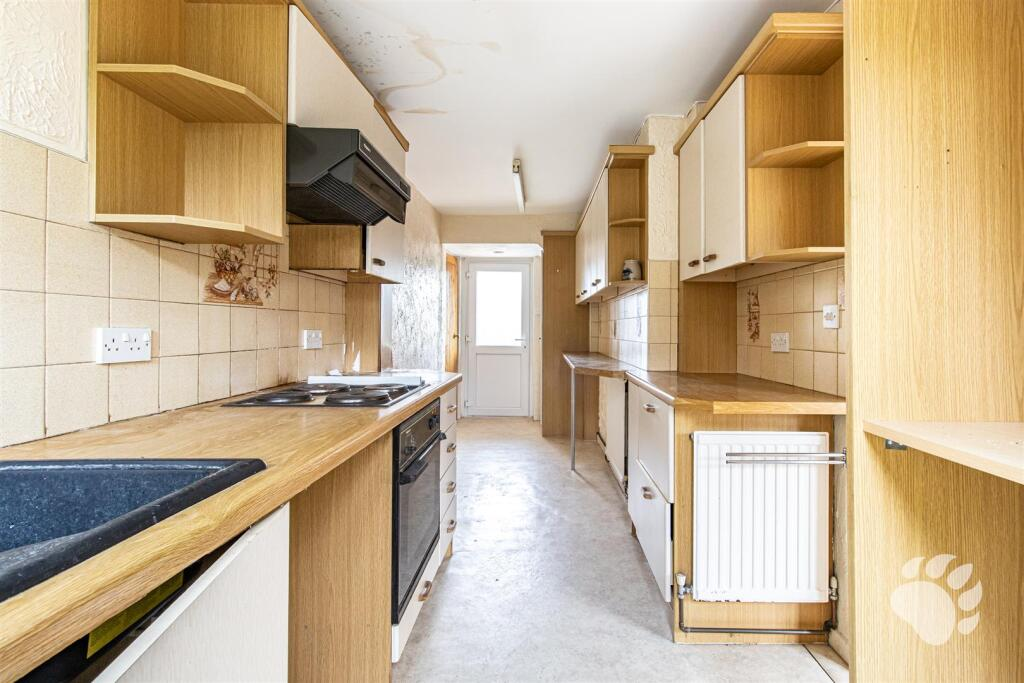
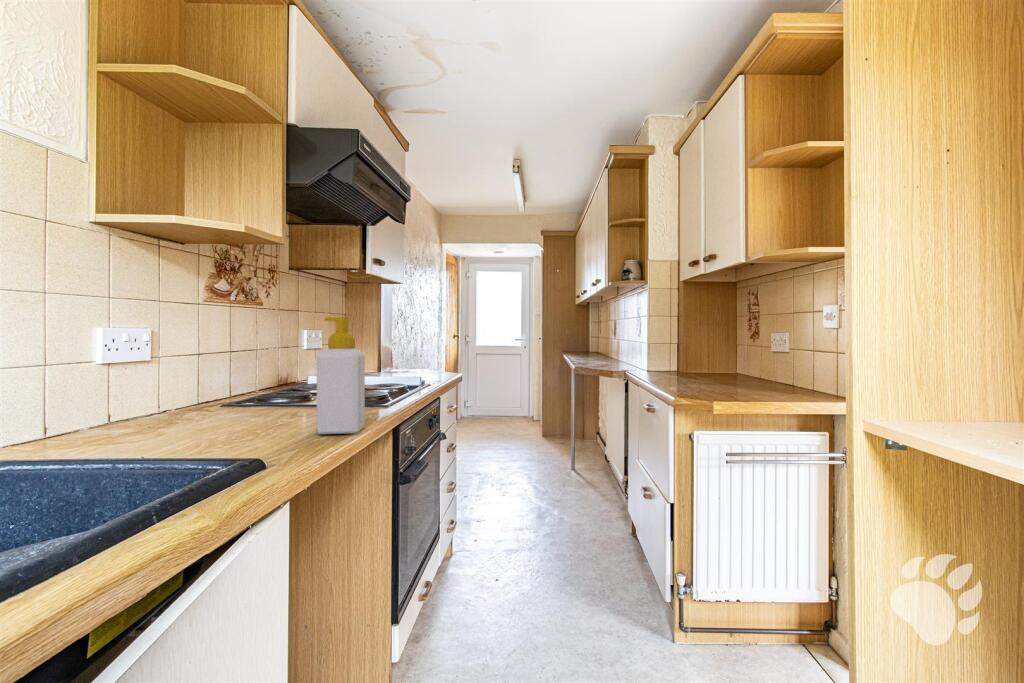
+ soap bottle [316,316,366,435]
